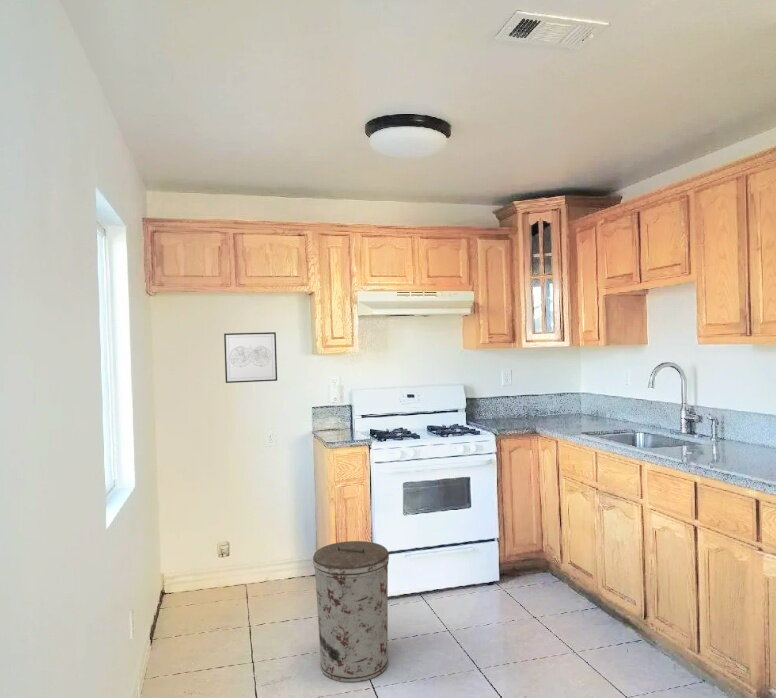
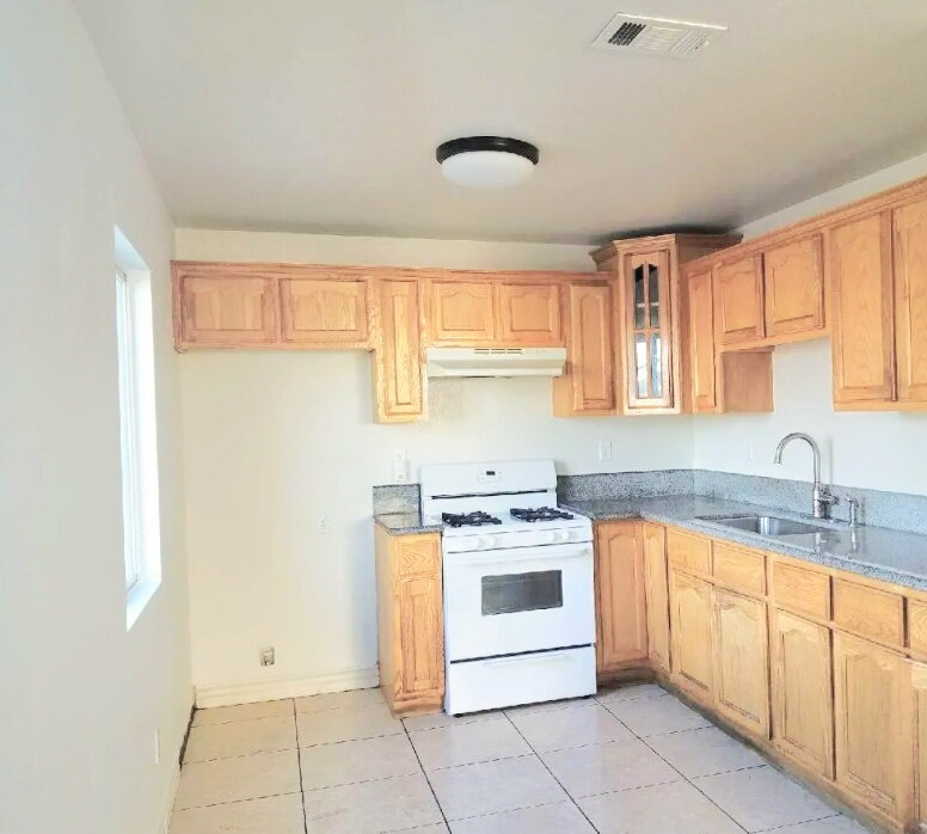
- wall art [223,331,278,384]
- trash can [312,540,390,683]
